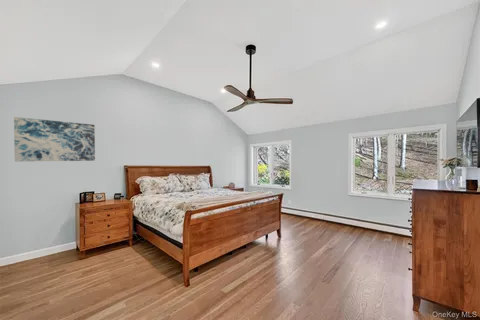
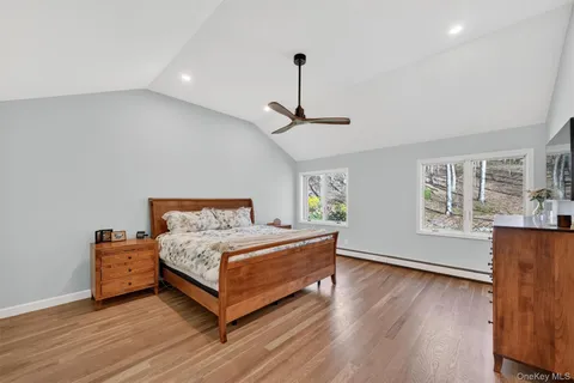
- wall art [13,116,96,162]
